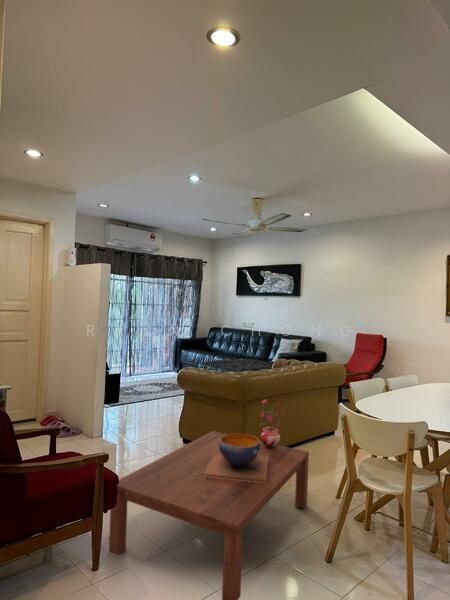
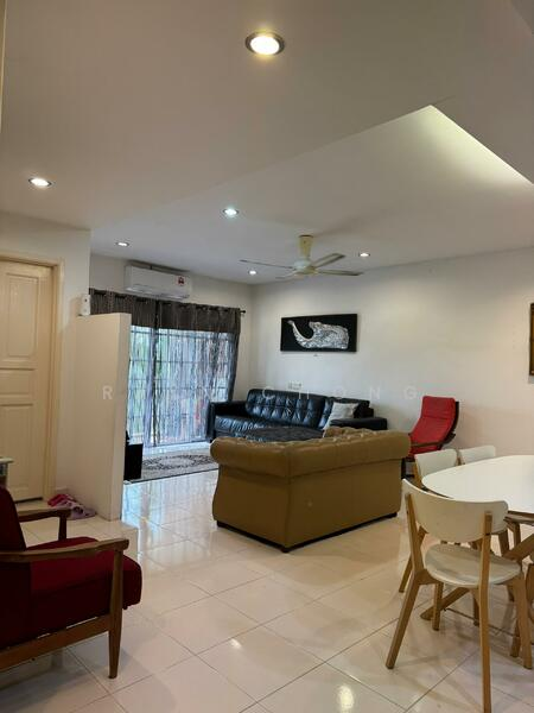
- potted plant [260,398,285,449]
- coffee table [108,430,310,600]
- decorative bowl [205,433,268,483]
